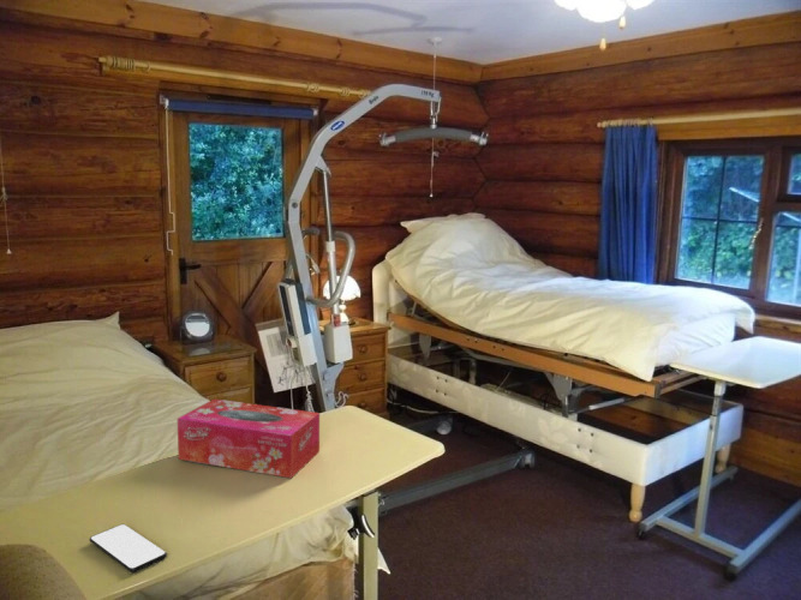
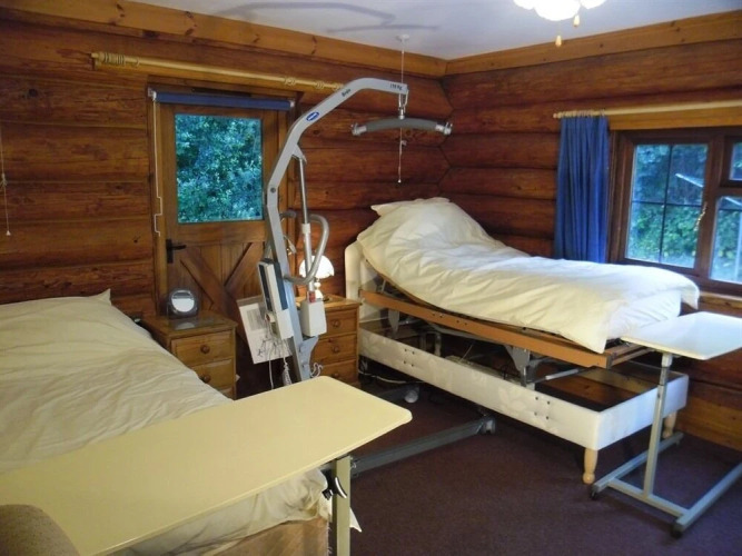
- tissue box [177,397,321,479]
- smartphone [89,523,168,574]
